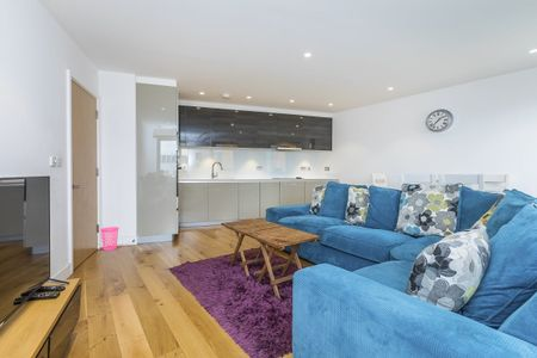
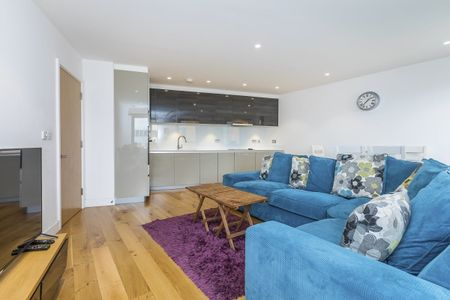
- waste basket [99,226,121,252]
